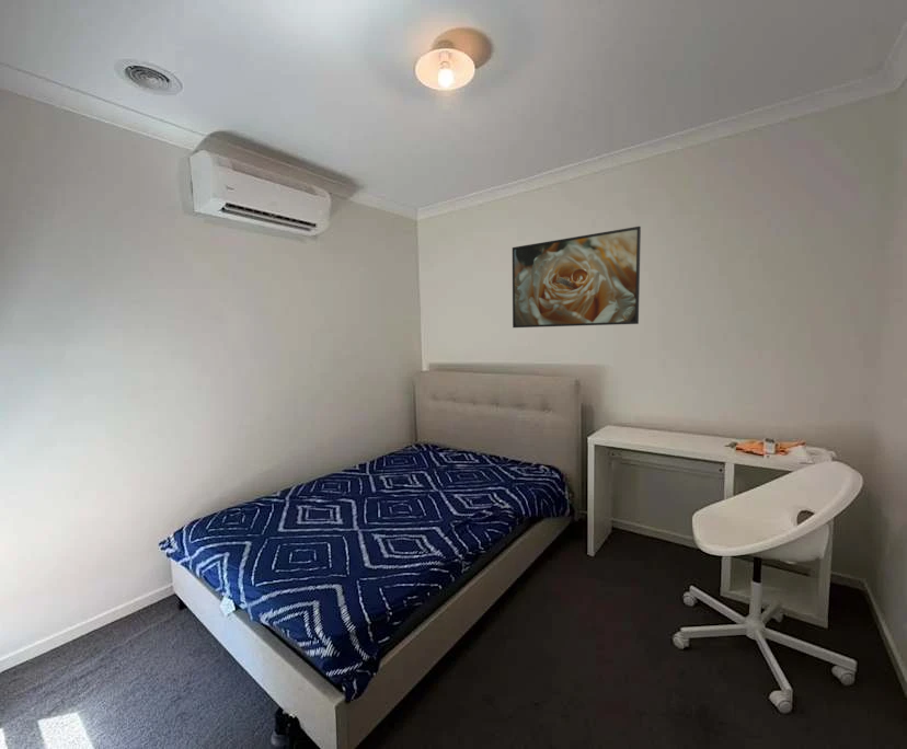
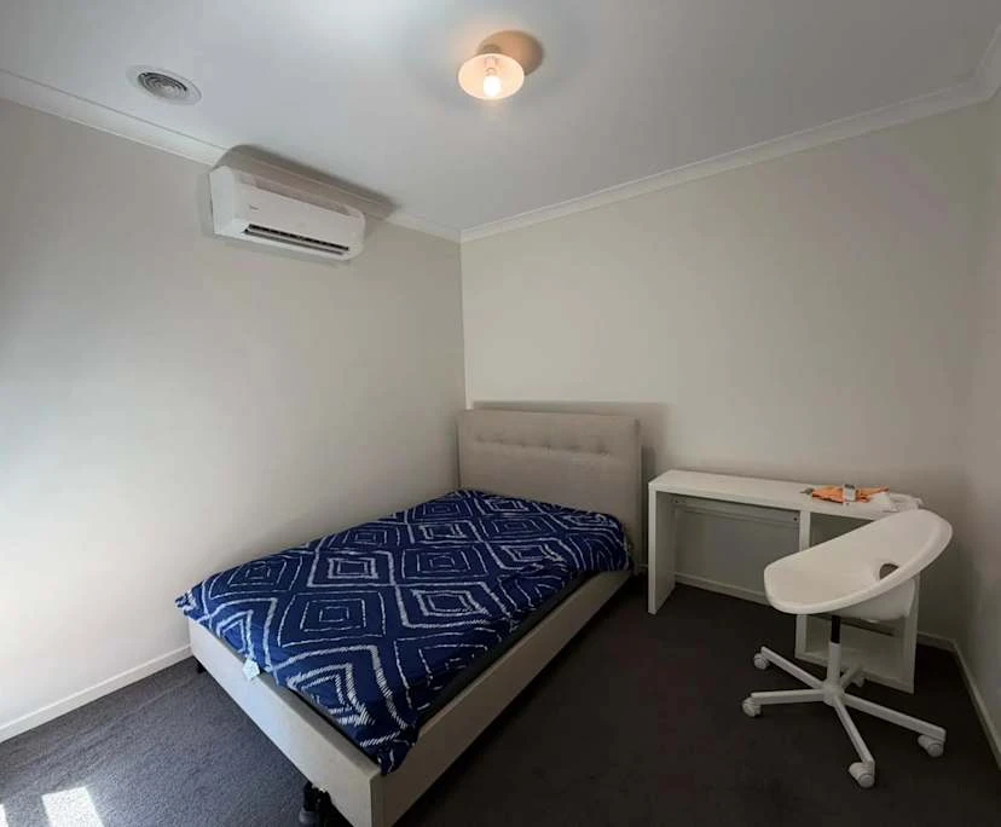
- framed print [512,226,642,329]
